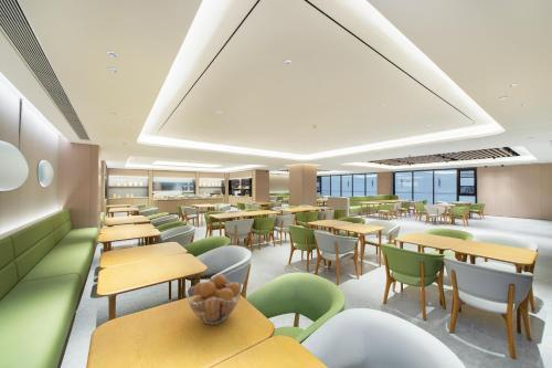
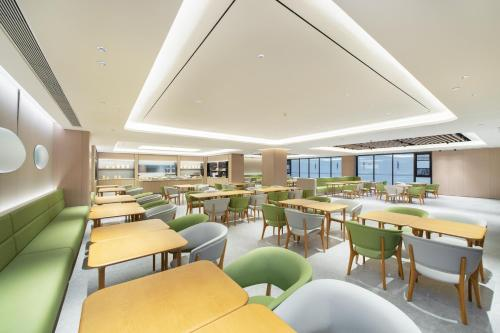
- fruit basket [185,273,243,326]
